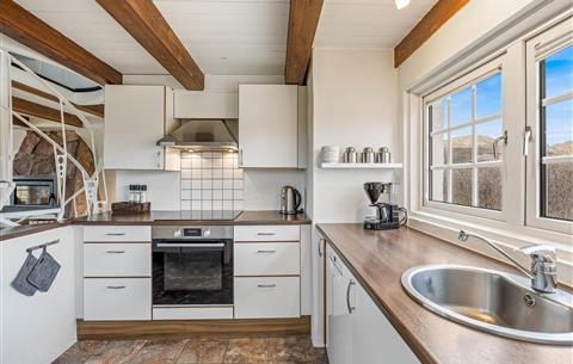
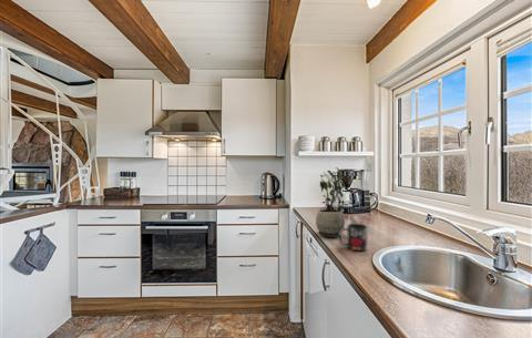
+ mug [338,223,368,252]
+ potted plant [315,166,347,238]
